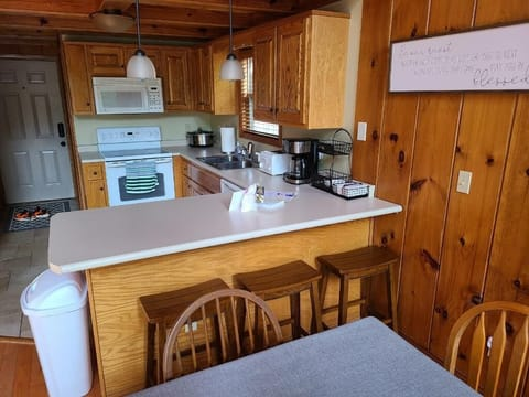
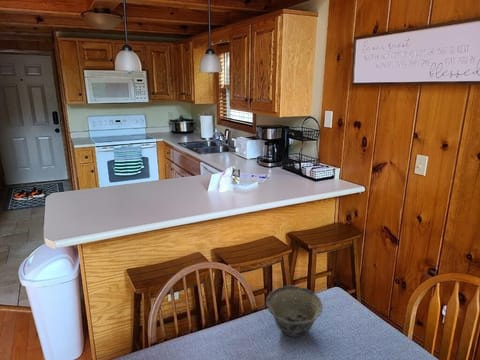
+ bowl [265,285,324,338]
